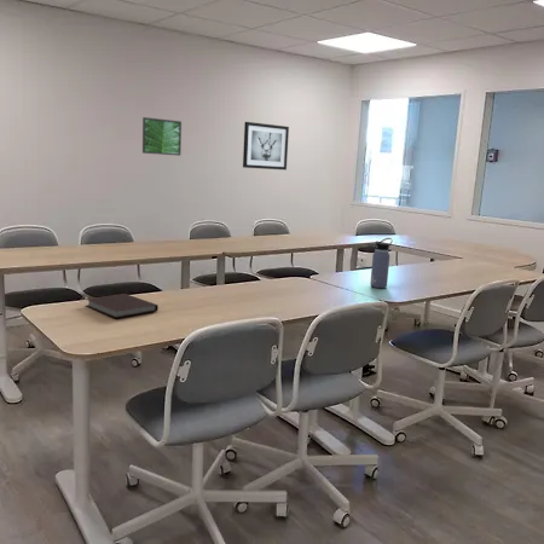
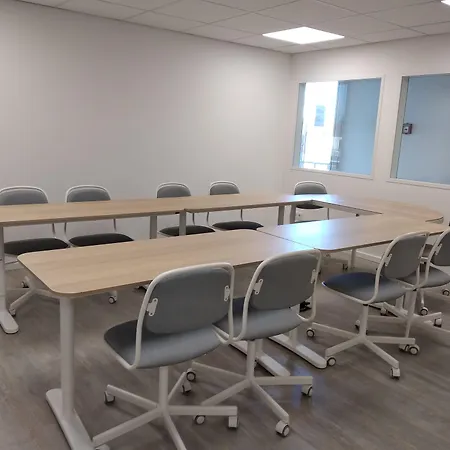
- wall art [242,121,290,172]
- water bottle [369,237,394,289]
- notebook [85,293,160,319]
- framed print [141,116,183,157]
